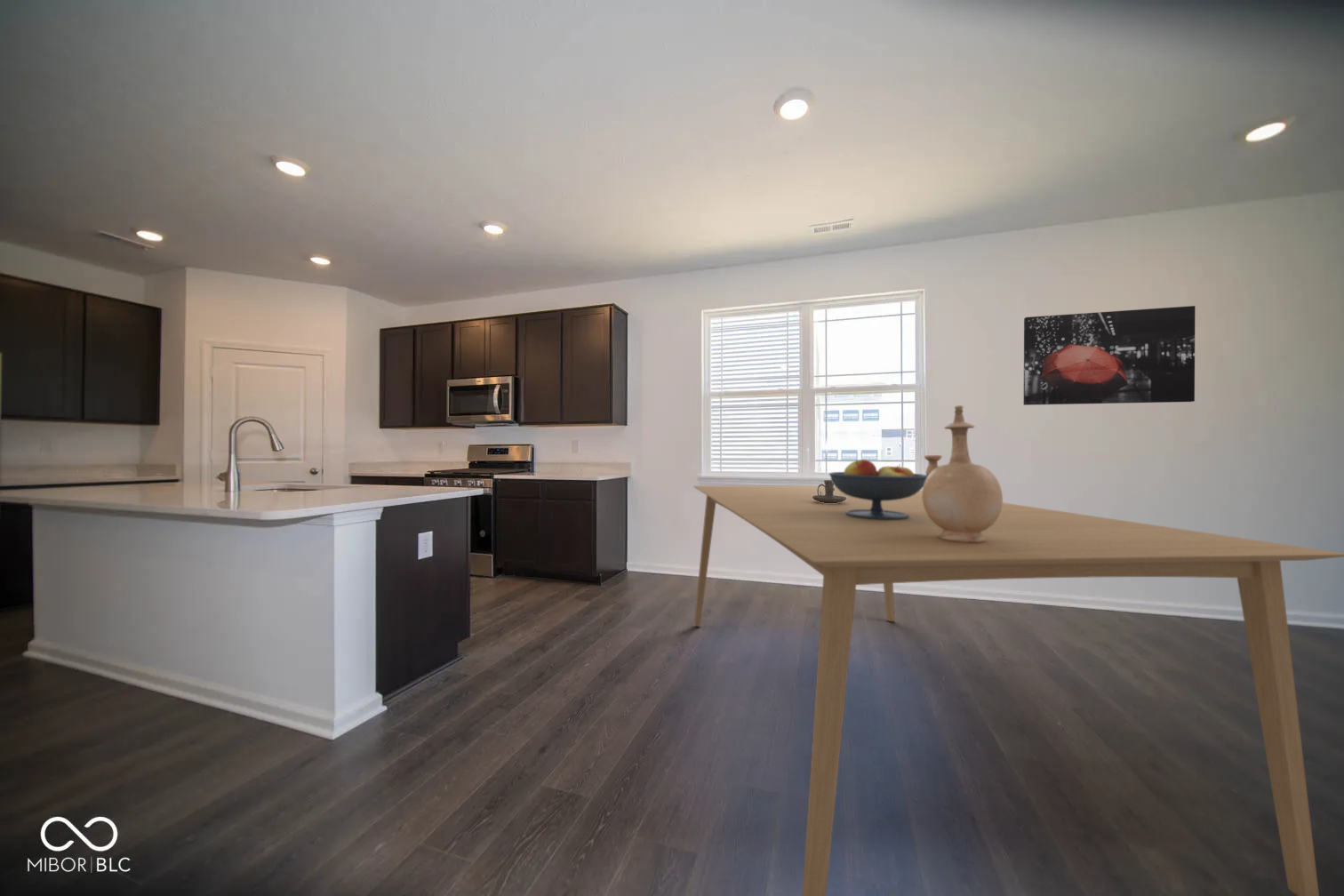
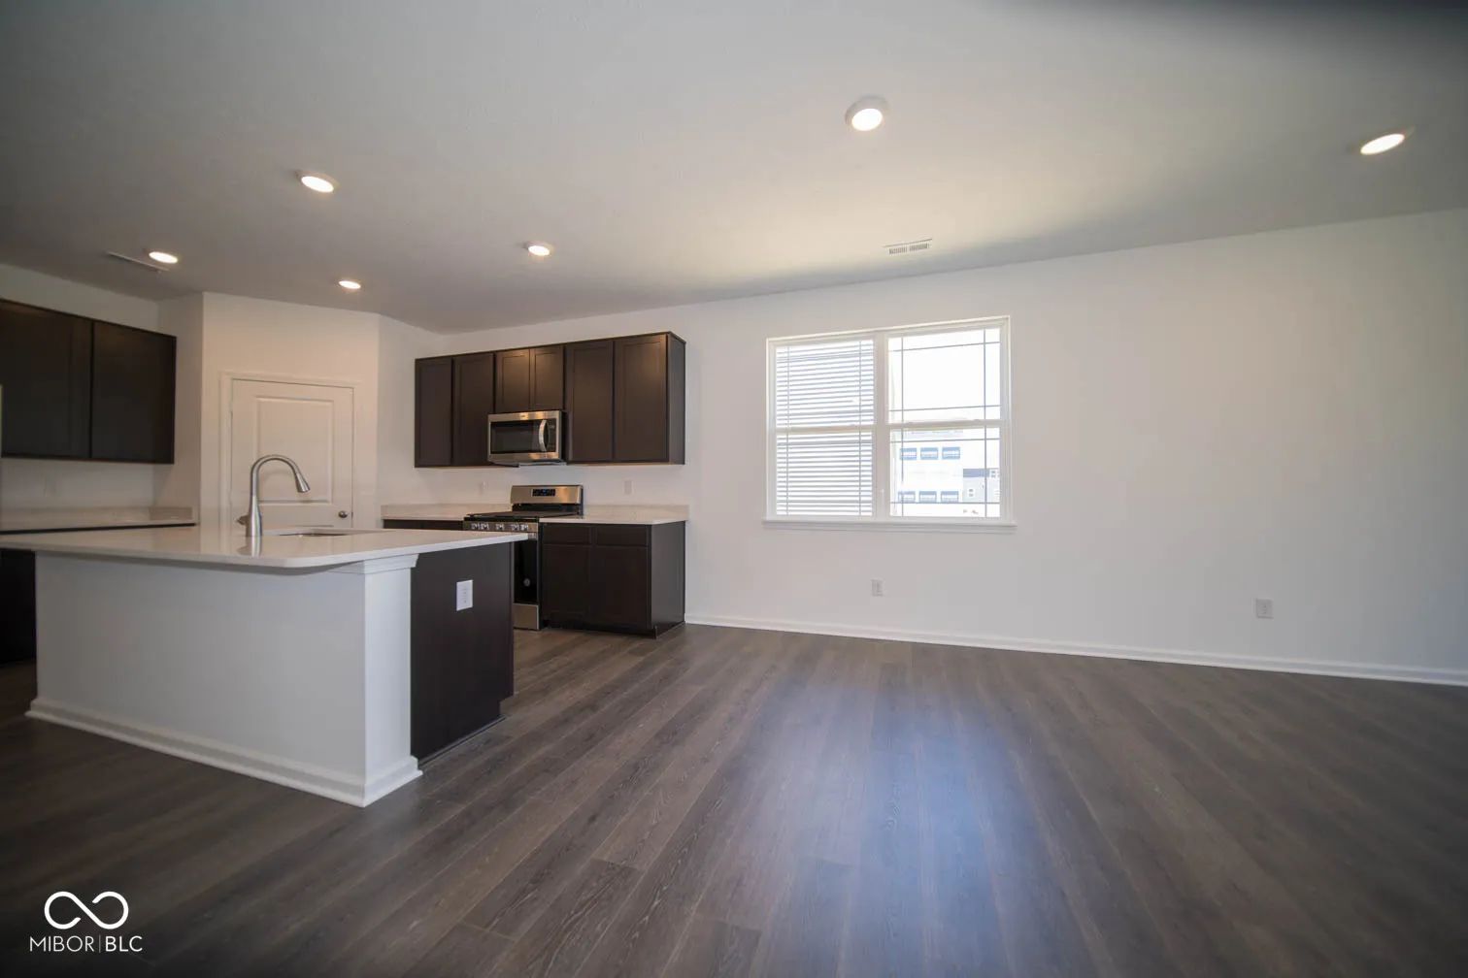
- vase [922,404,1004,542]
- candle holder [812,479,847,503]
- dining table [692,485,1344,896]
- wall art [1023,305,1196,406]
- fruit bowl [828,459,928,520]
